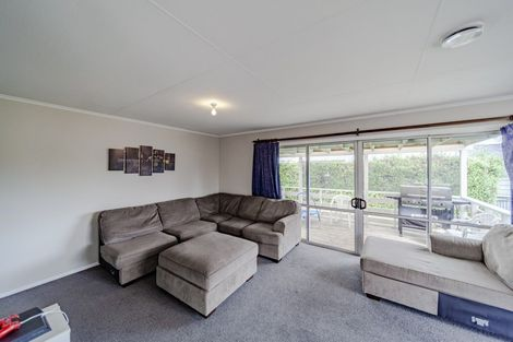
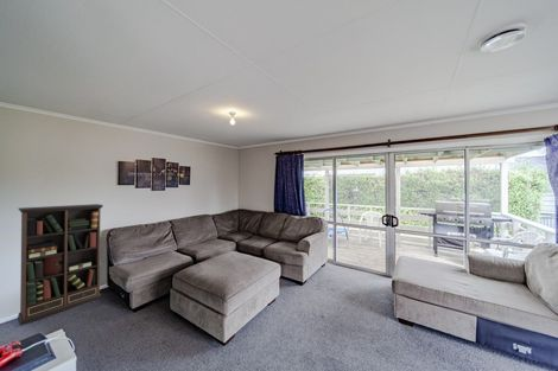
+ bookcase [17,203,104,326]
